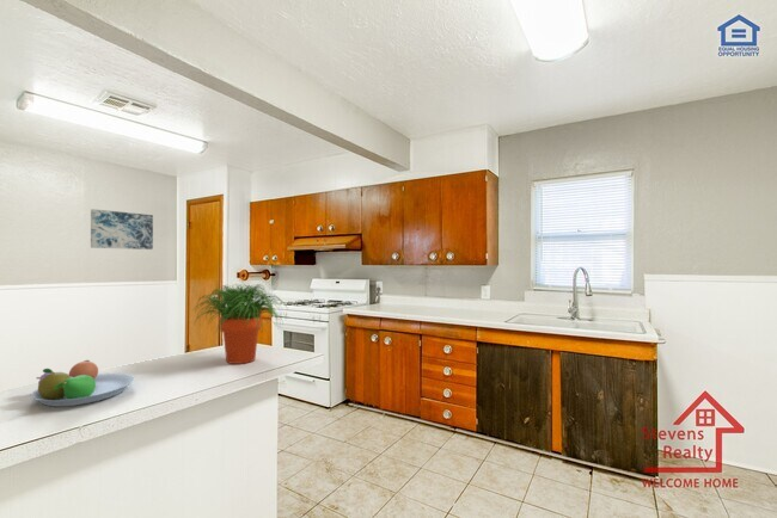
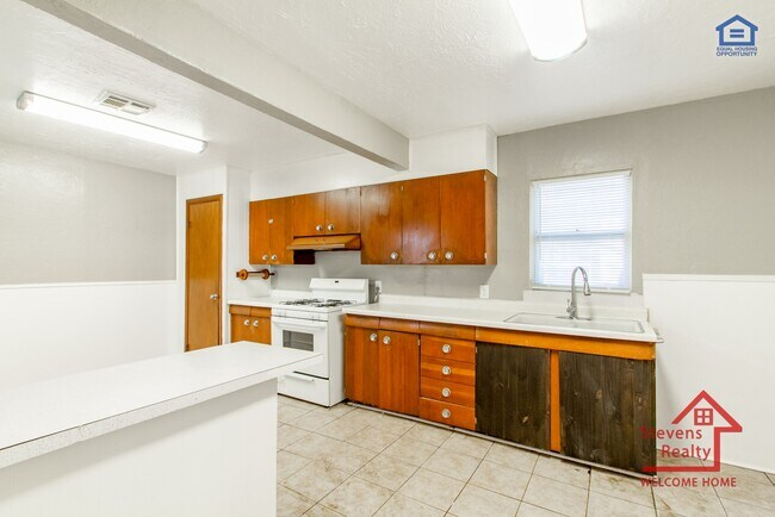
- fruit bowl [30,359,135,407]
- wall art [90,208,154,251]
- potted plant [191,283,288,365]
